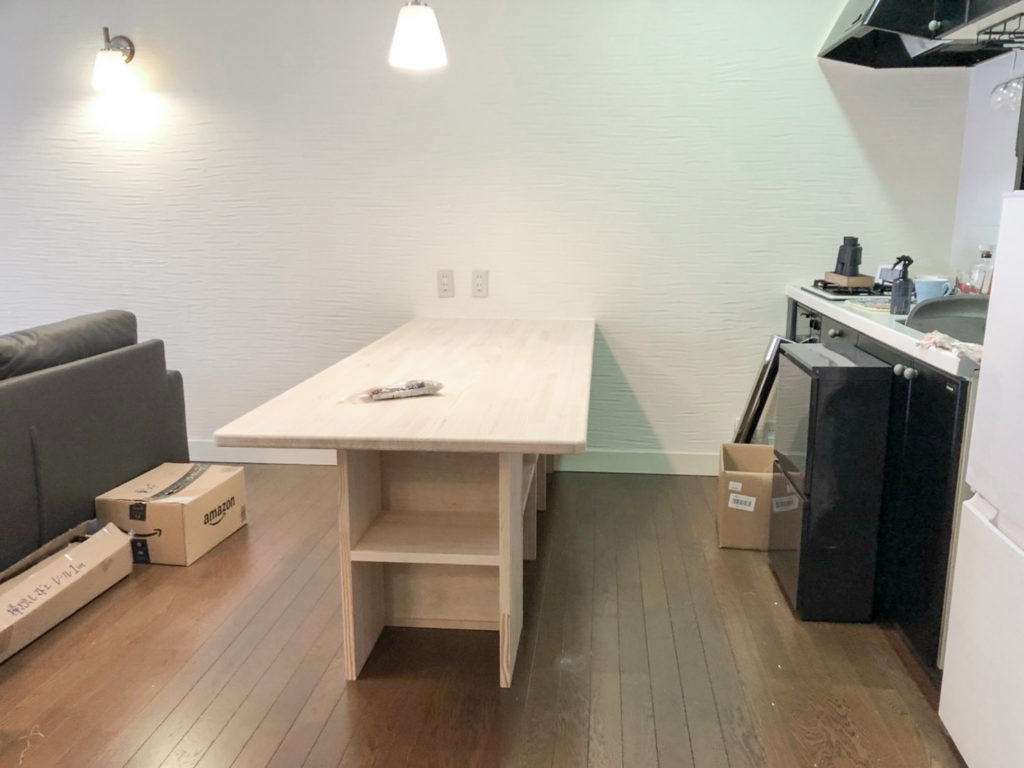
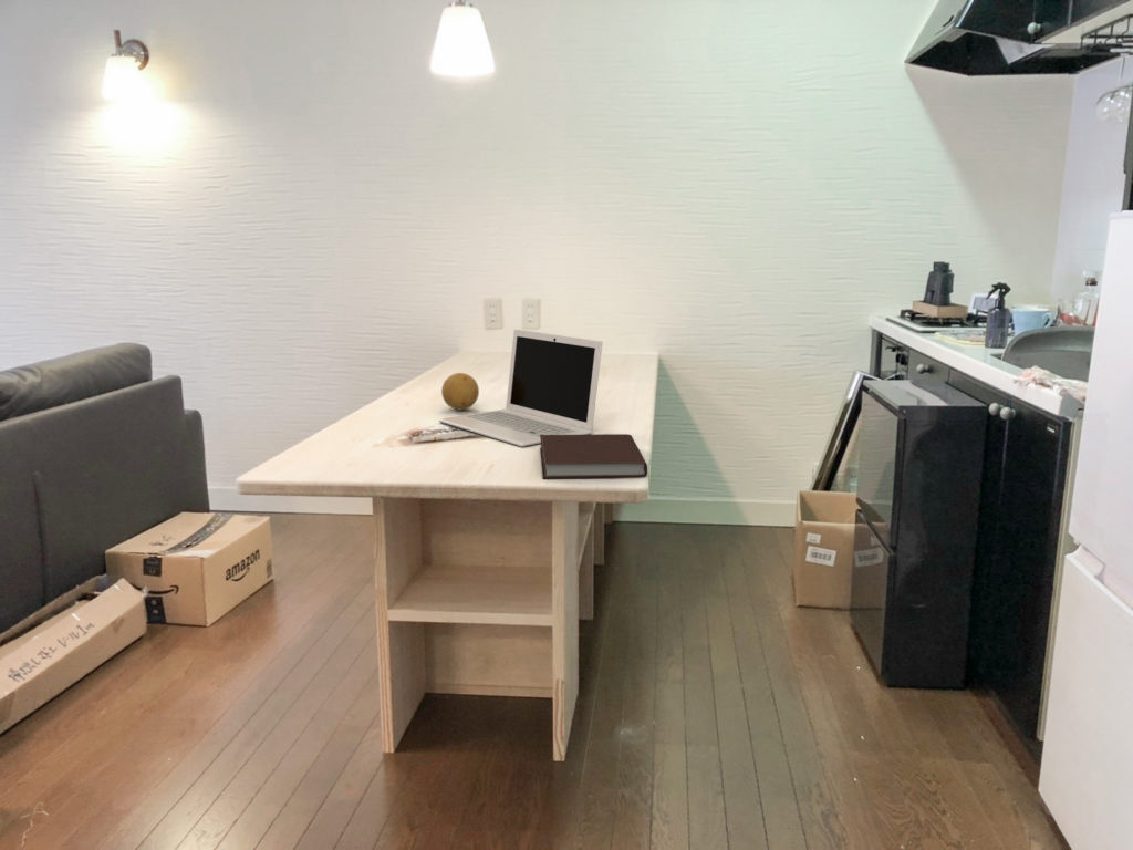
+ notebook [539,433,648,480]
+ laptop [438,328,604,448]
+ fruit [440,372,480,411]
